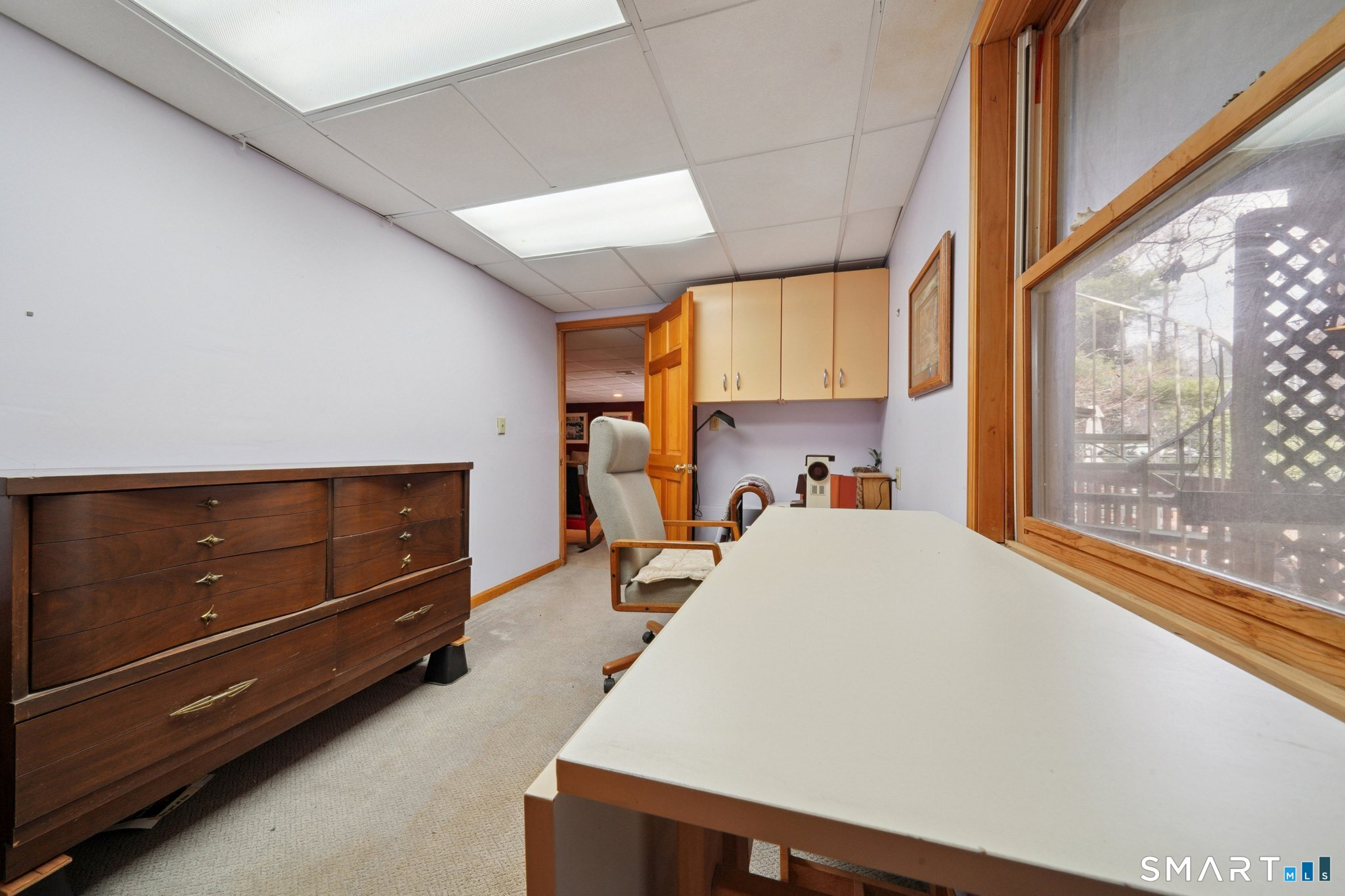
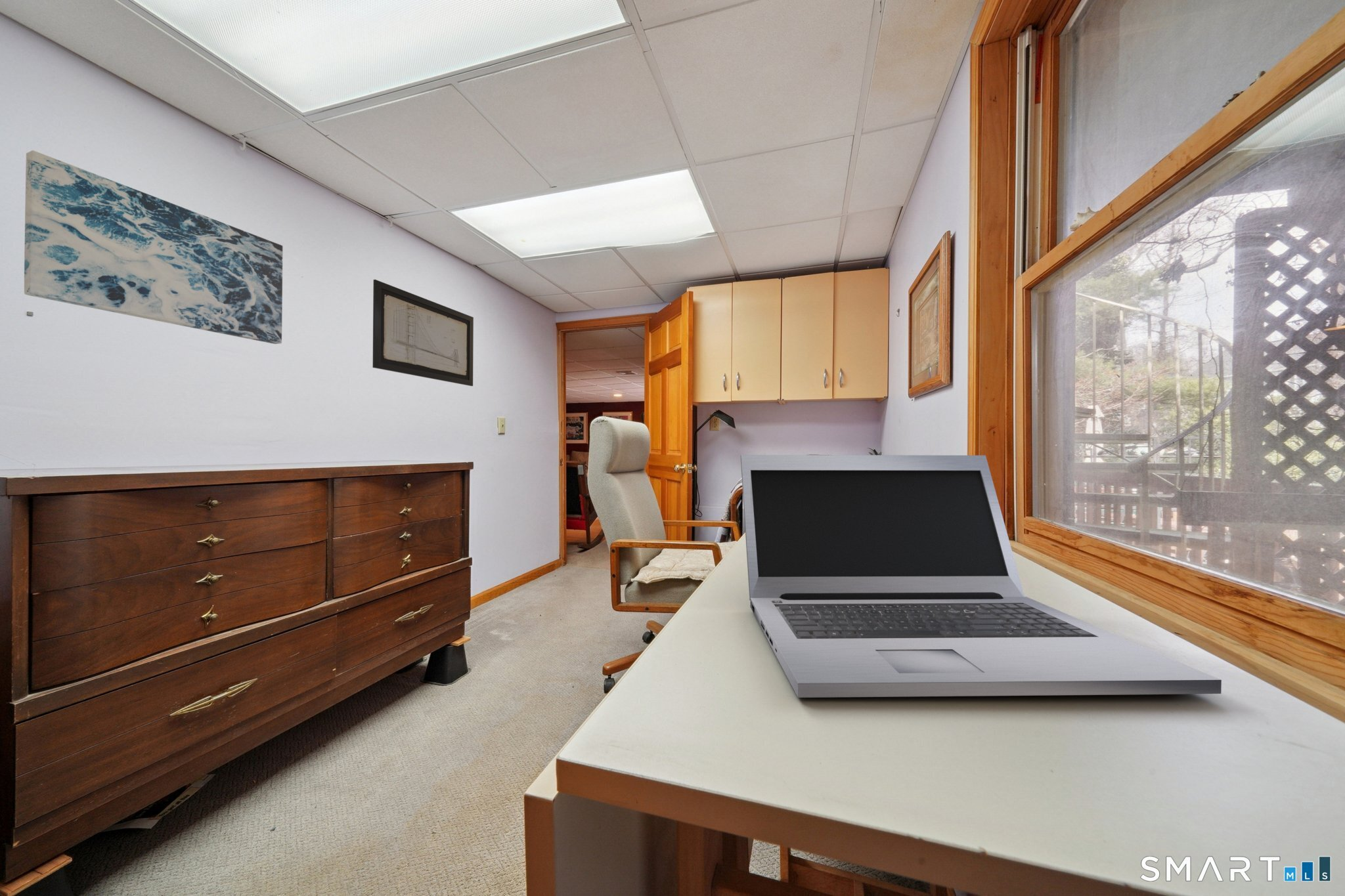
+ laptop [739,454,1222,698]
+ wall art [24,150,283,345]
+ wall art [372,279,474,387]
